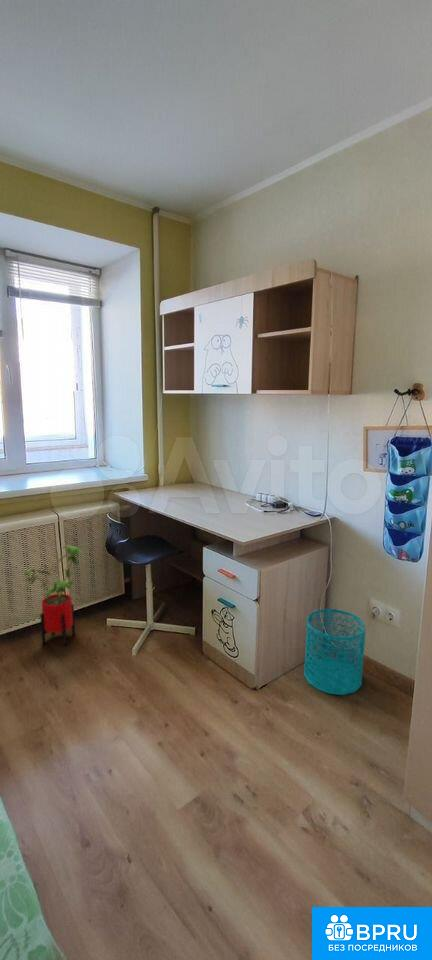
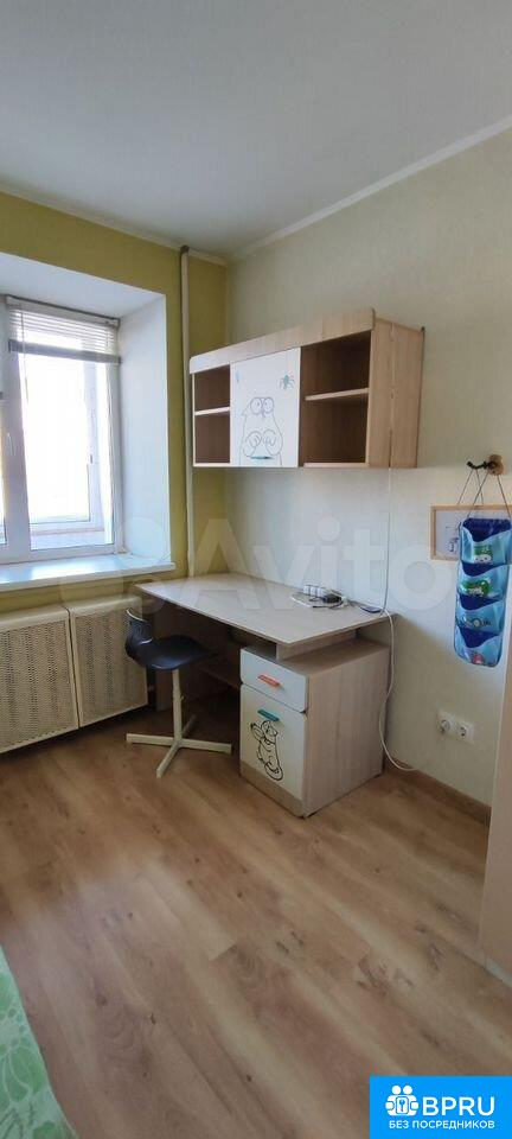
- house plant [22,544,87,647]
- wastebasket [303,608,367,696]
